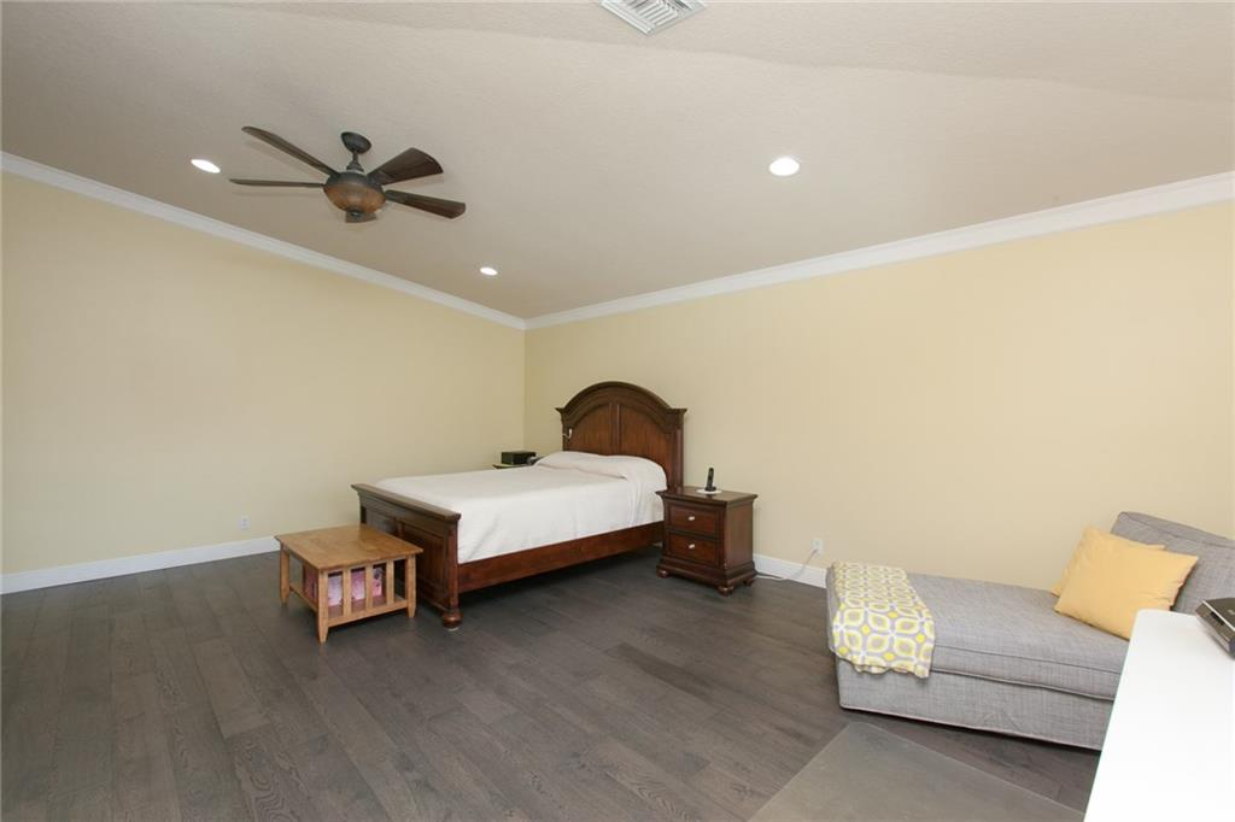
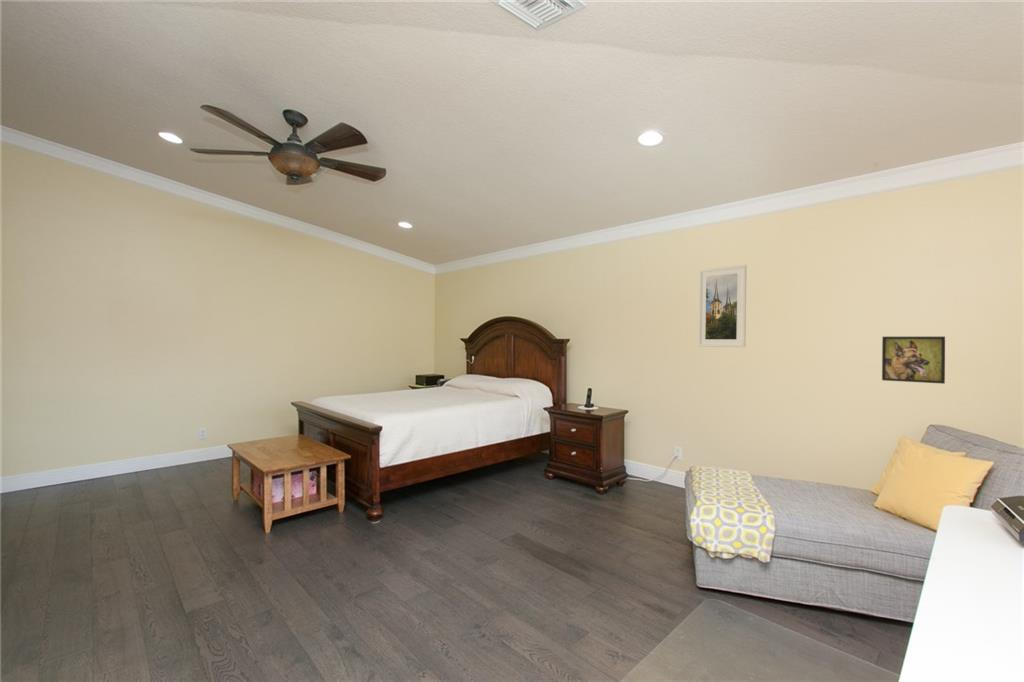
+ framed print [881,335,946,385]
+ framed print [697,264,747,348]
